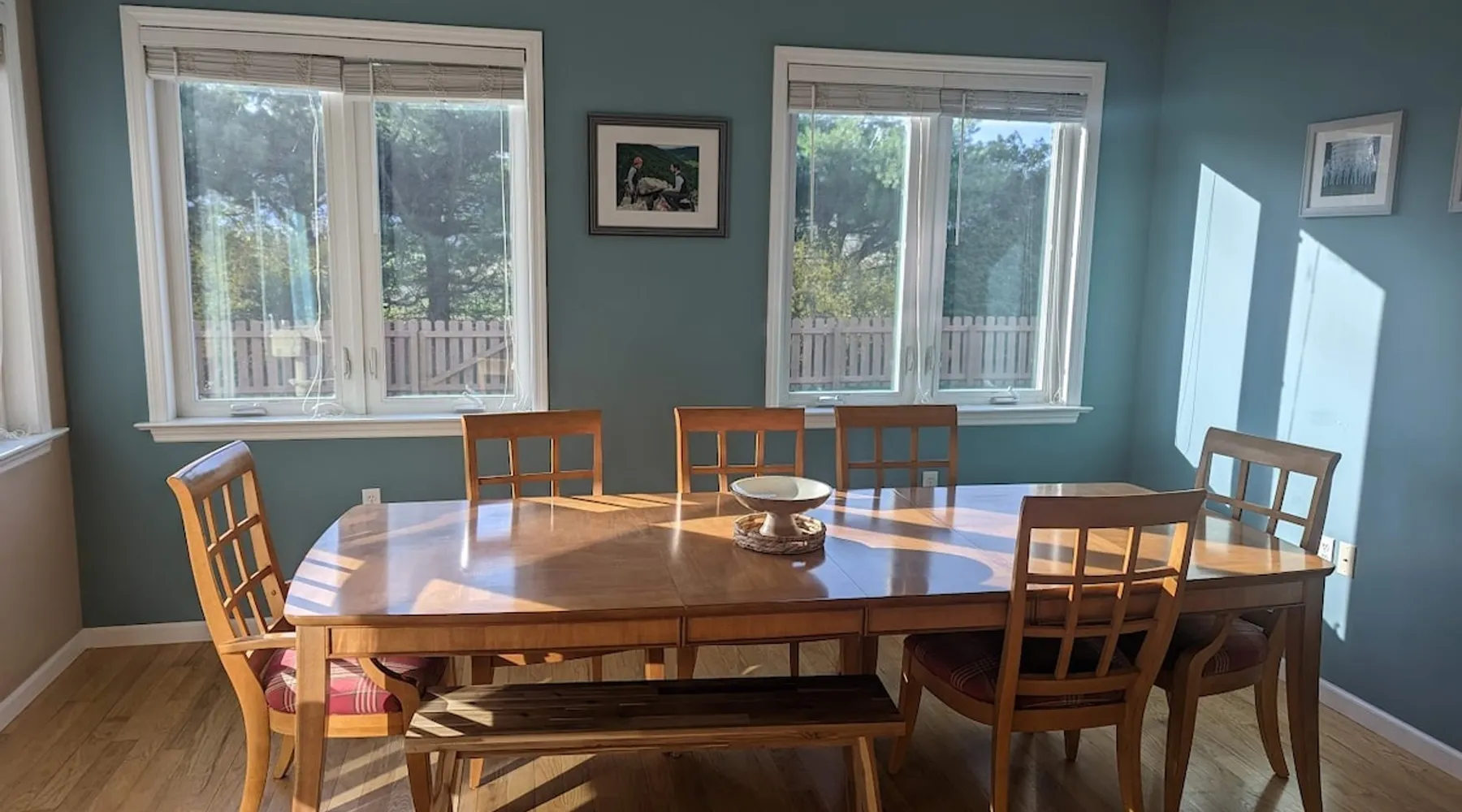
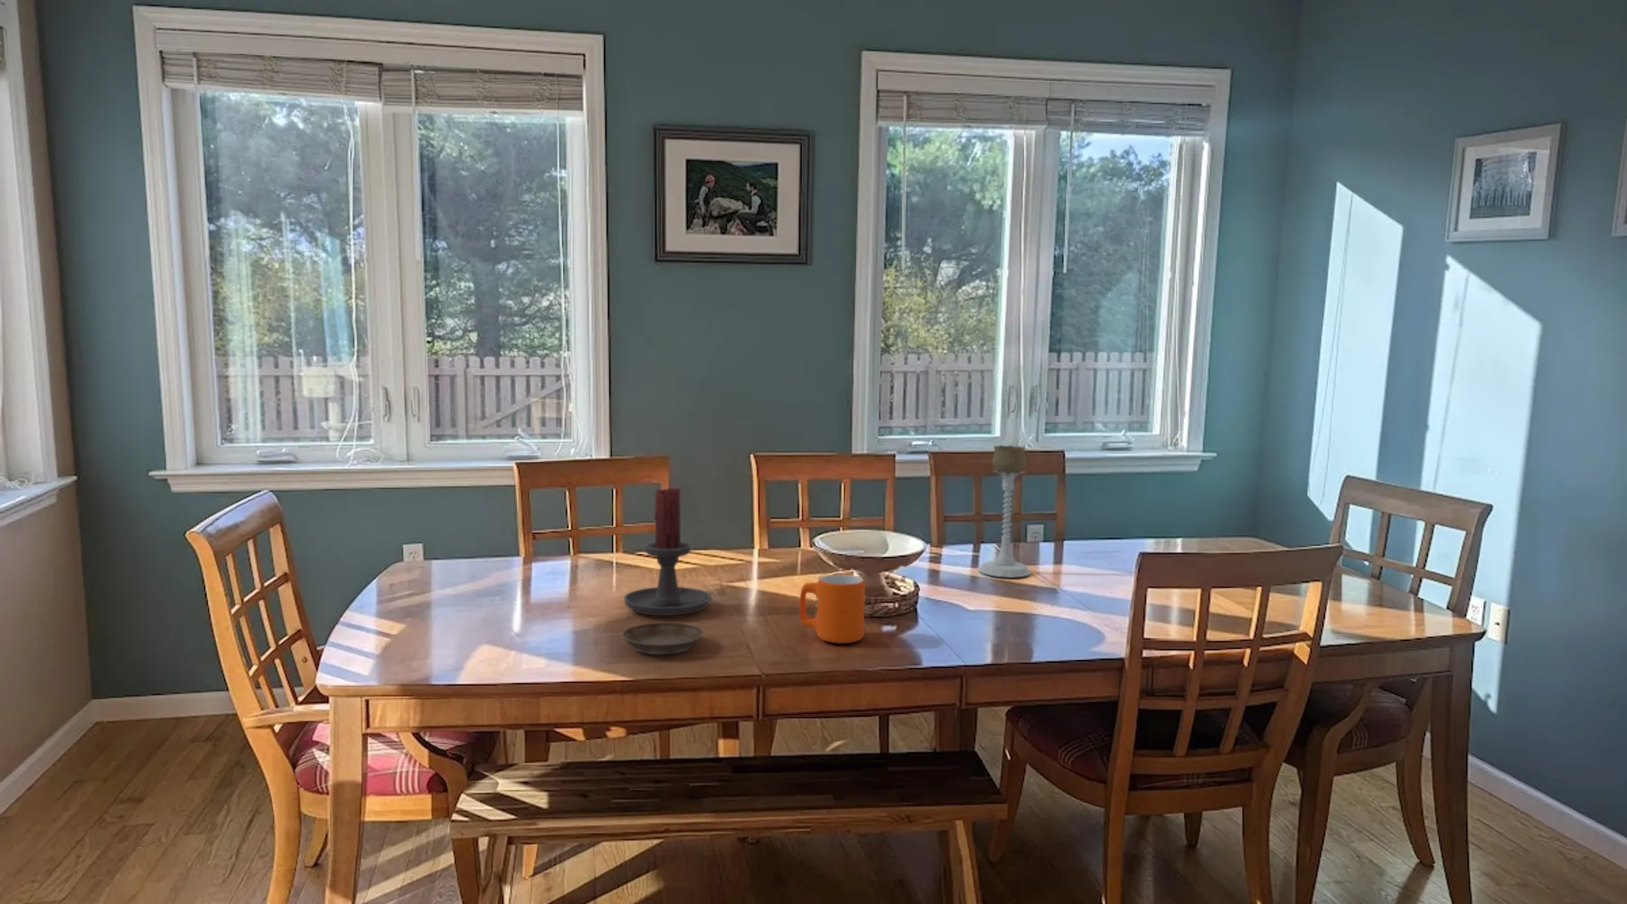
+ mug [799,573,866,643]
+ candle holder [623,487,712,617]
+ saucer [621,622,704,656]
+ candle holder [978,445,1033,579]
